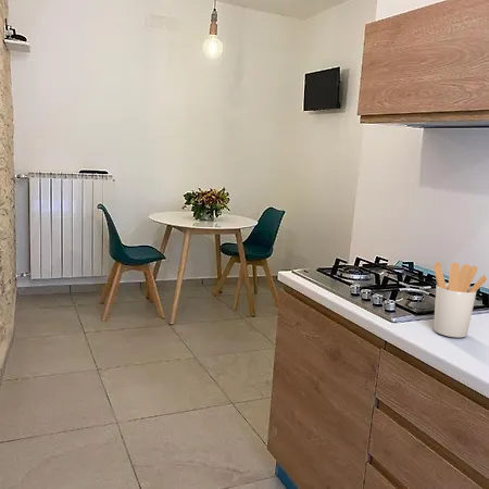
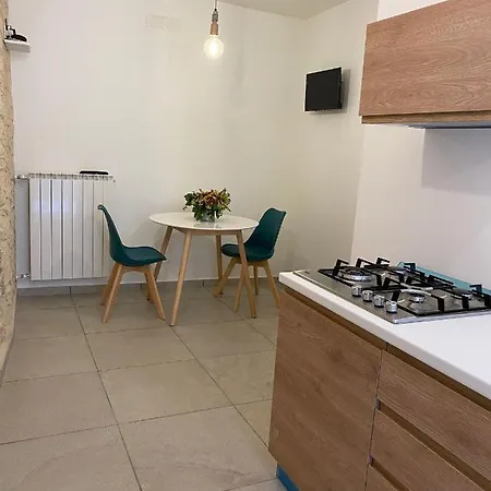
- utensil holder [432,261,488,339]
